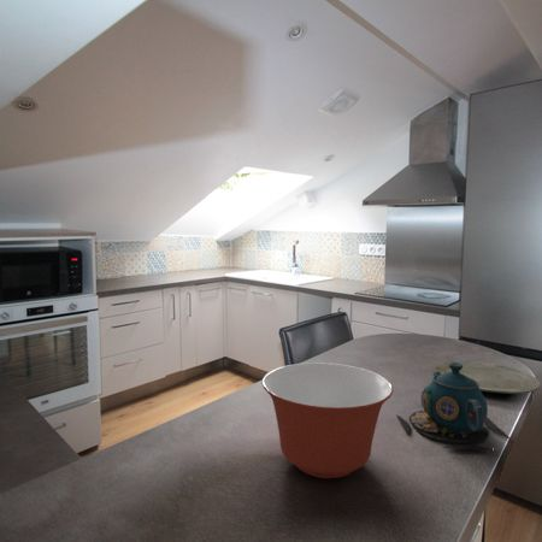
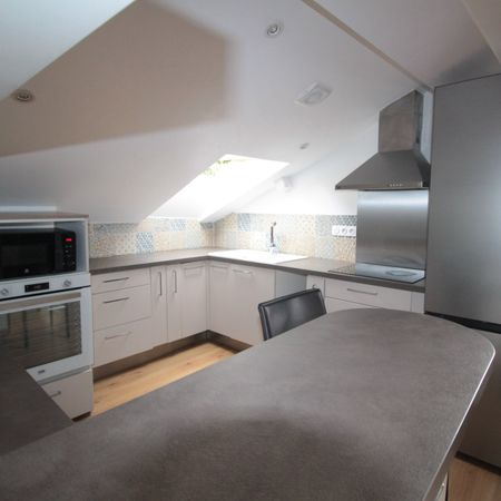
- plate [434,360,542,395]
- mixing bowl [261,361,394,479]
- teapot [395,363,513,450]
